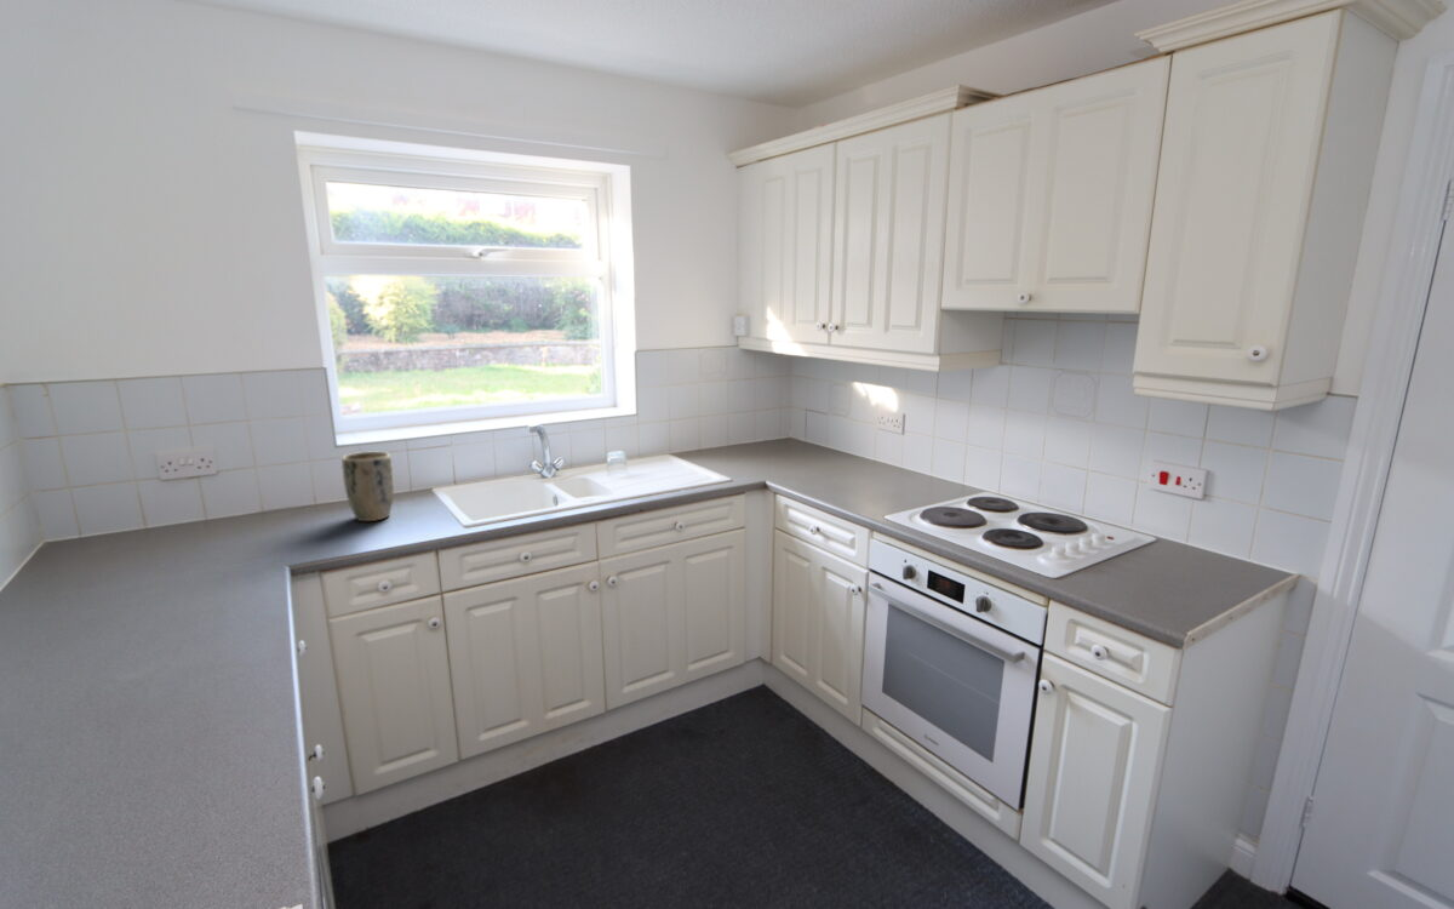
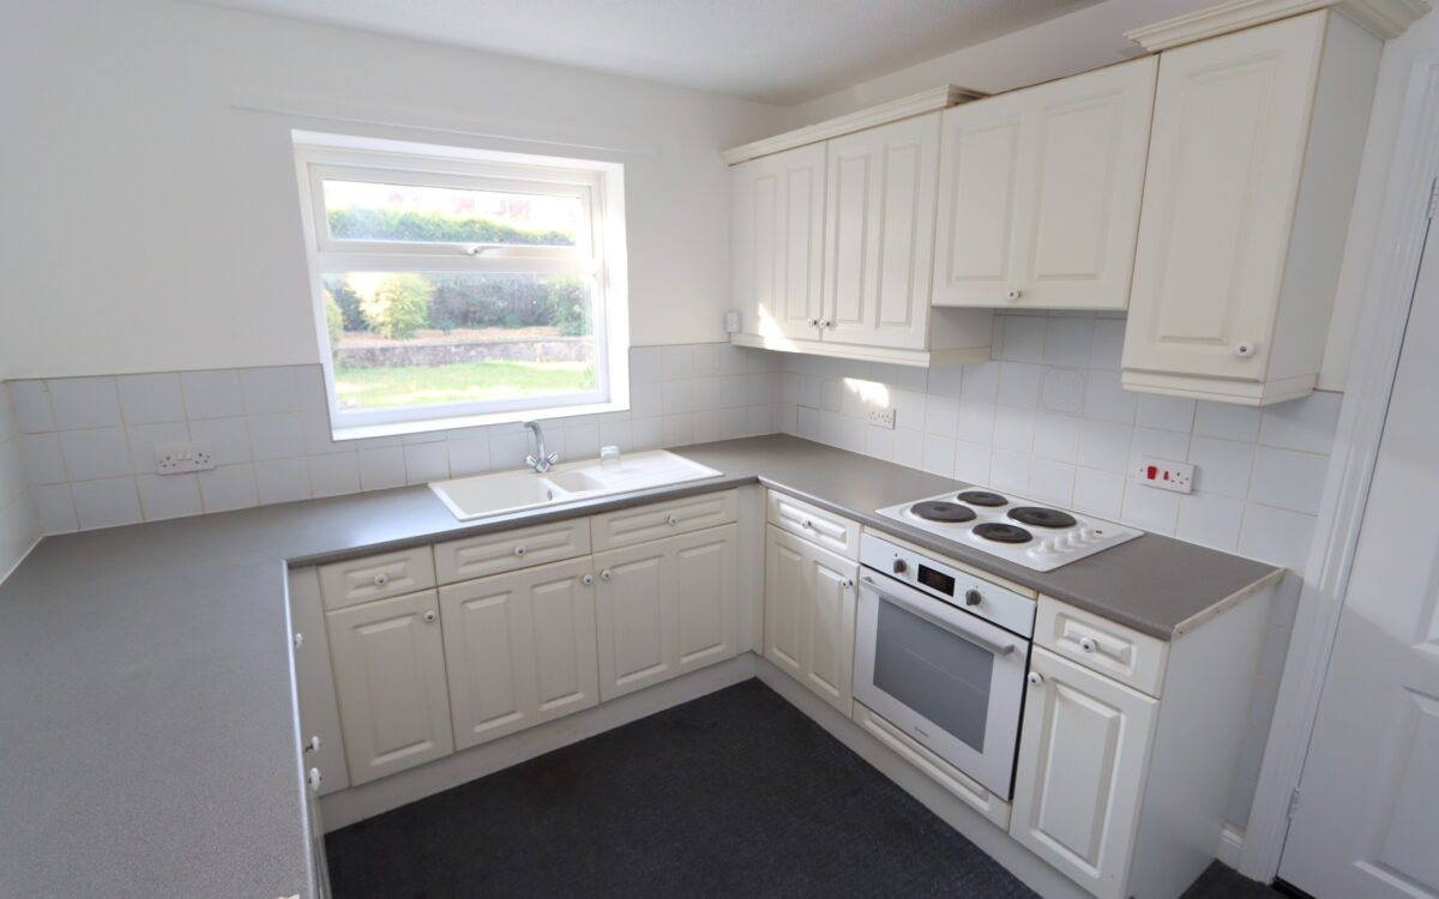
- plant pot [340,451,395,522]
